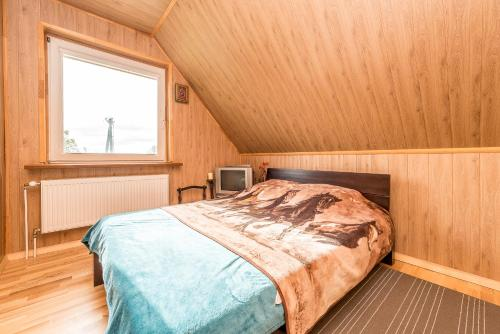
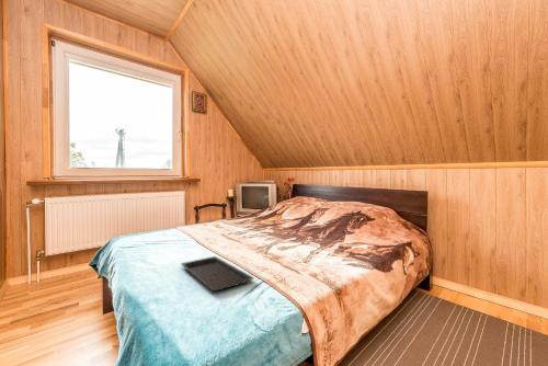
+ serving tray [180,255,254,293]
